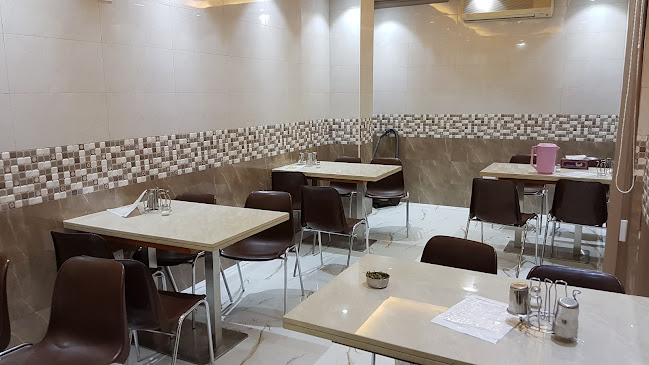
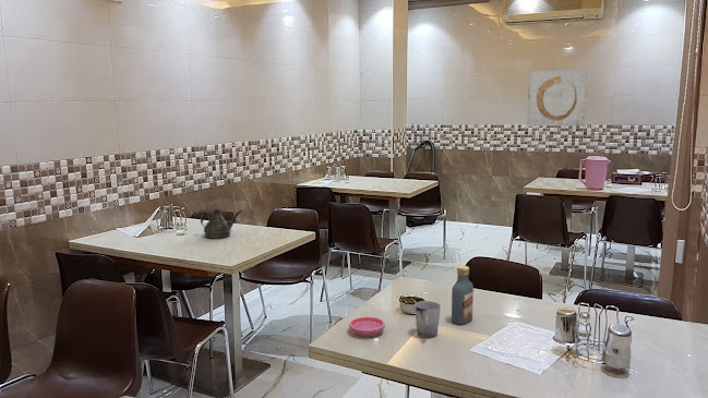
+ cup [413,300,442,339]
+ wall art [526,69,588,126]
+ saucer [348,315,386,338]
+ vodka [451,265,475,326]
+ teapot [200,209,243,240]
